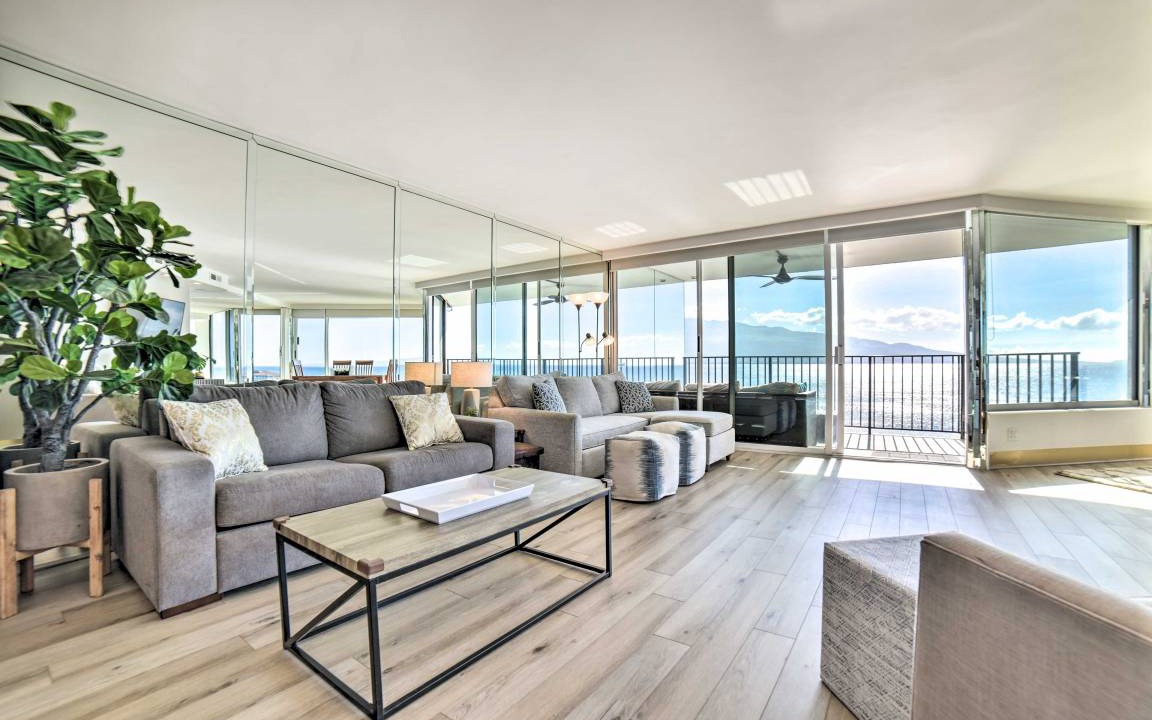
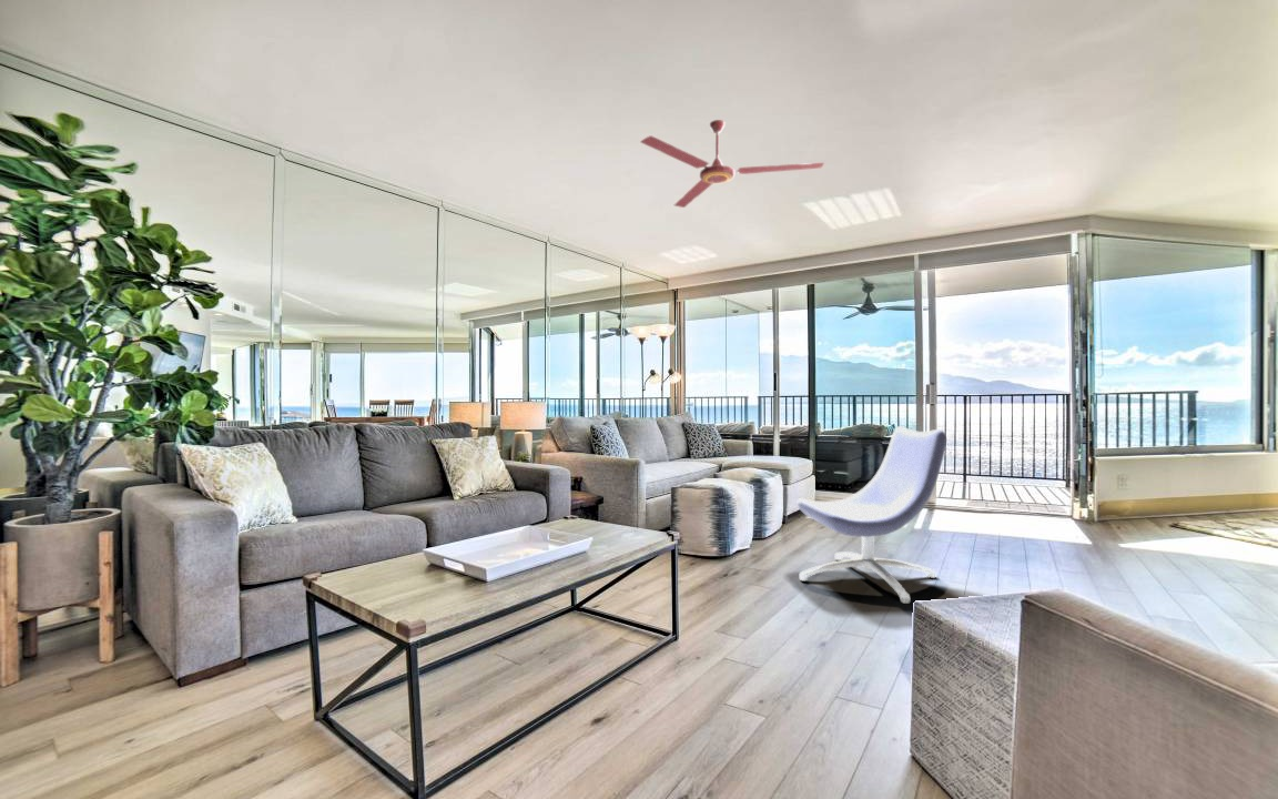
+ lounge chair [797,425,947,605]
+ ceiling fan [639,119,825,209]
